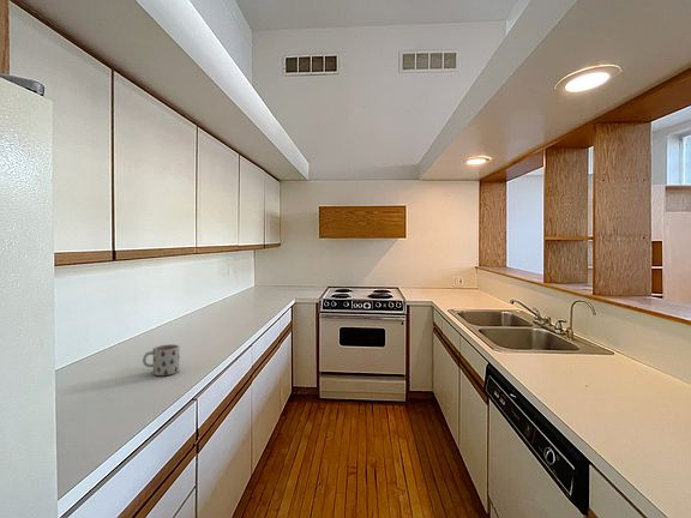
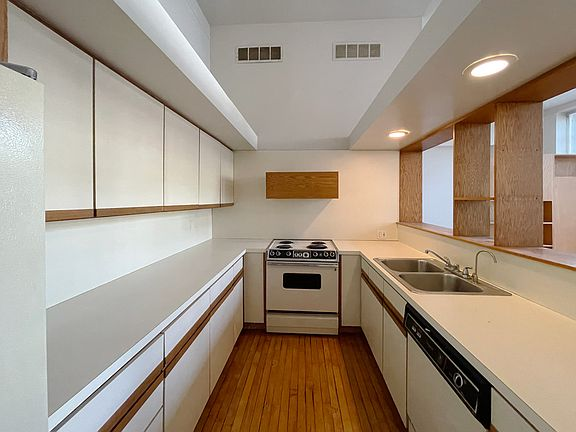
- mug [142,343,181,377]
